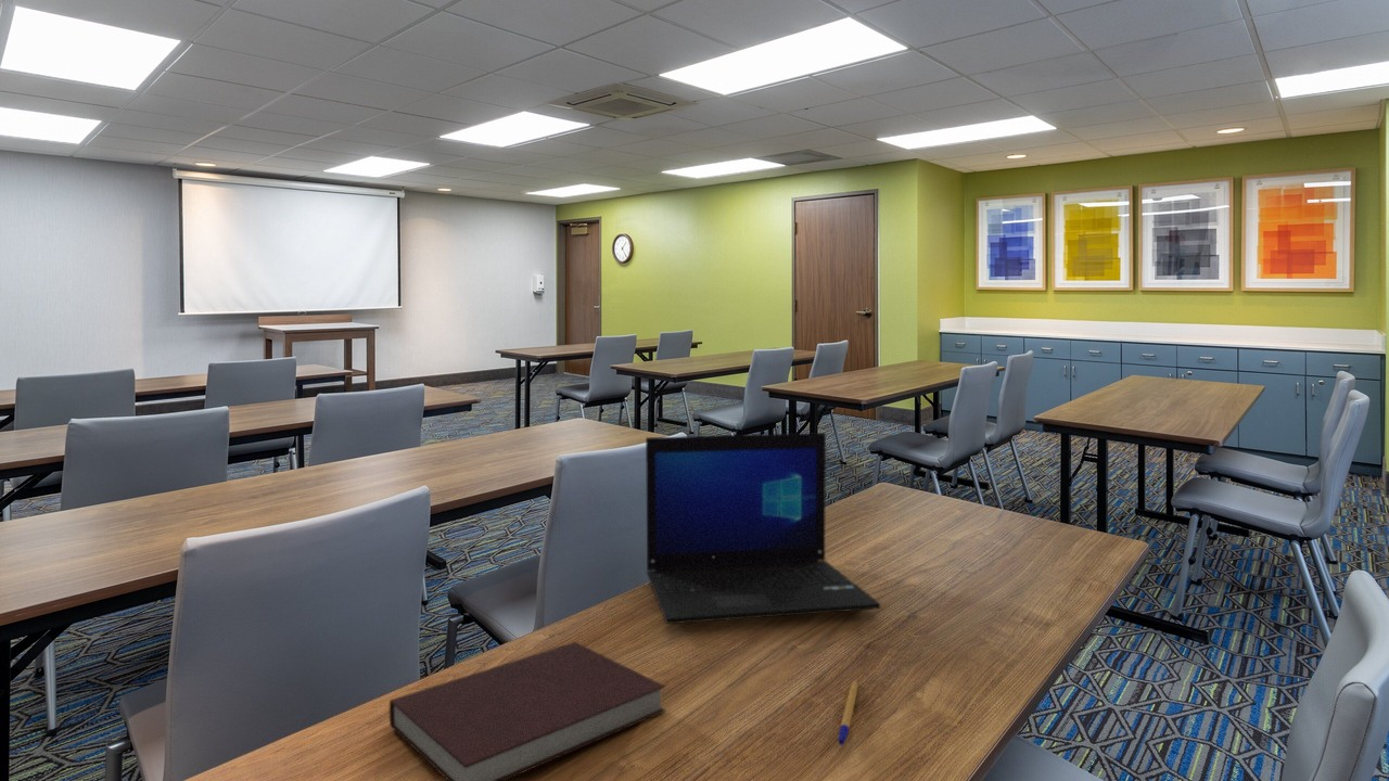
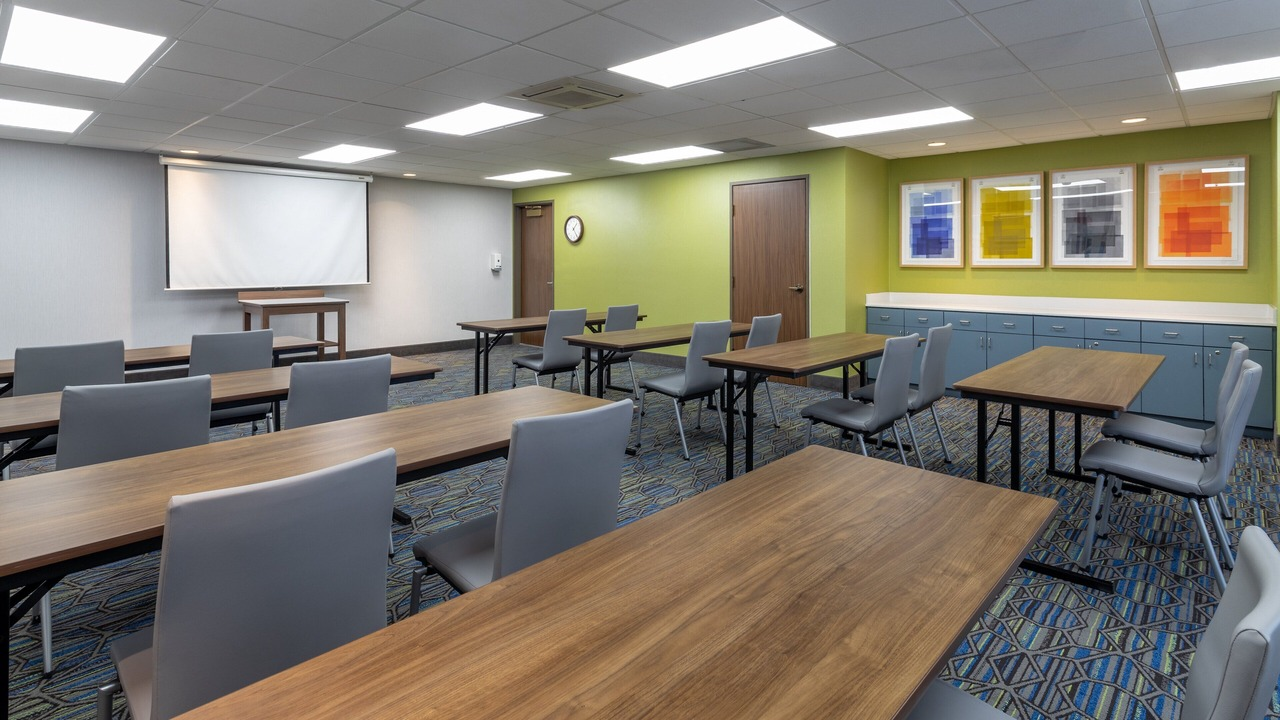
- laptop [645,432,881,625]
- pen [838,680,859,746]
- notebook [388,641,666,781]
